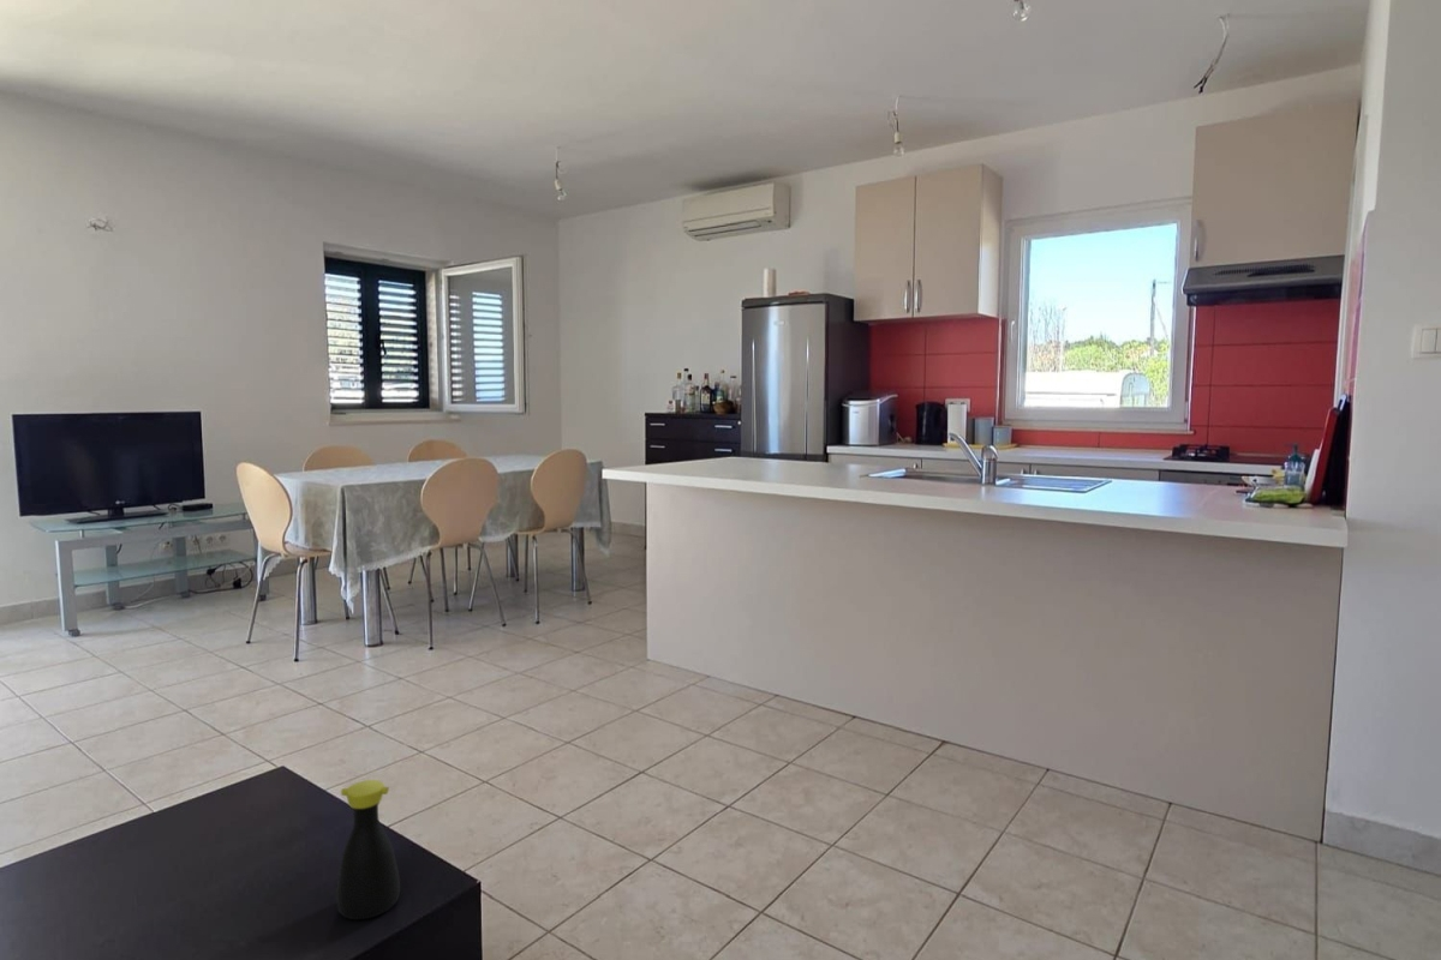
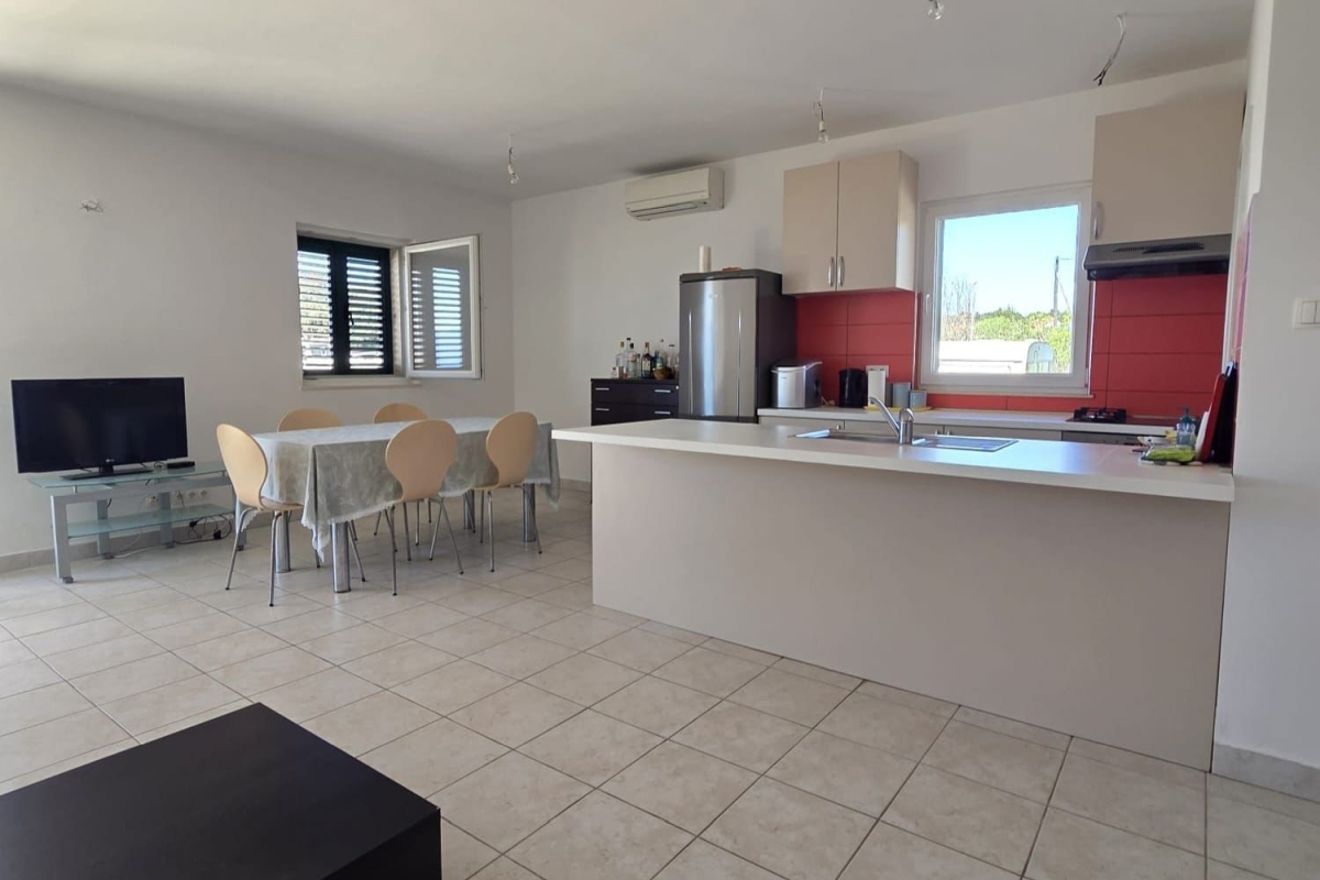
- bottle [335,779,401,920]
